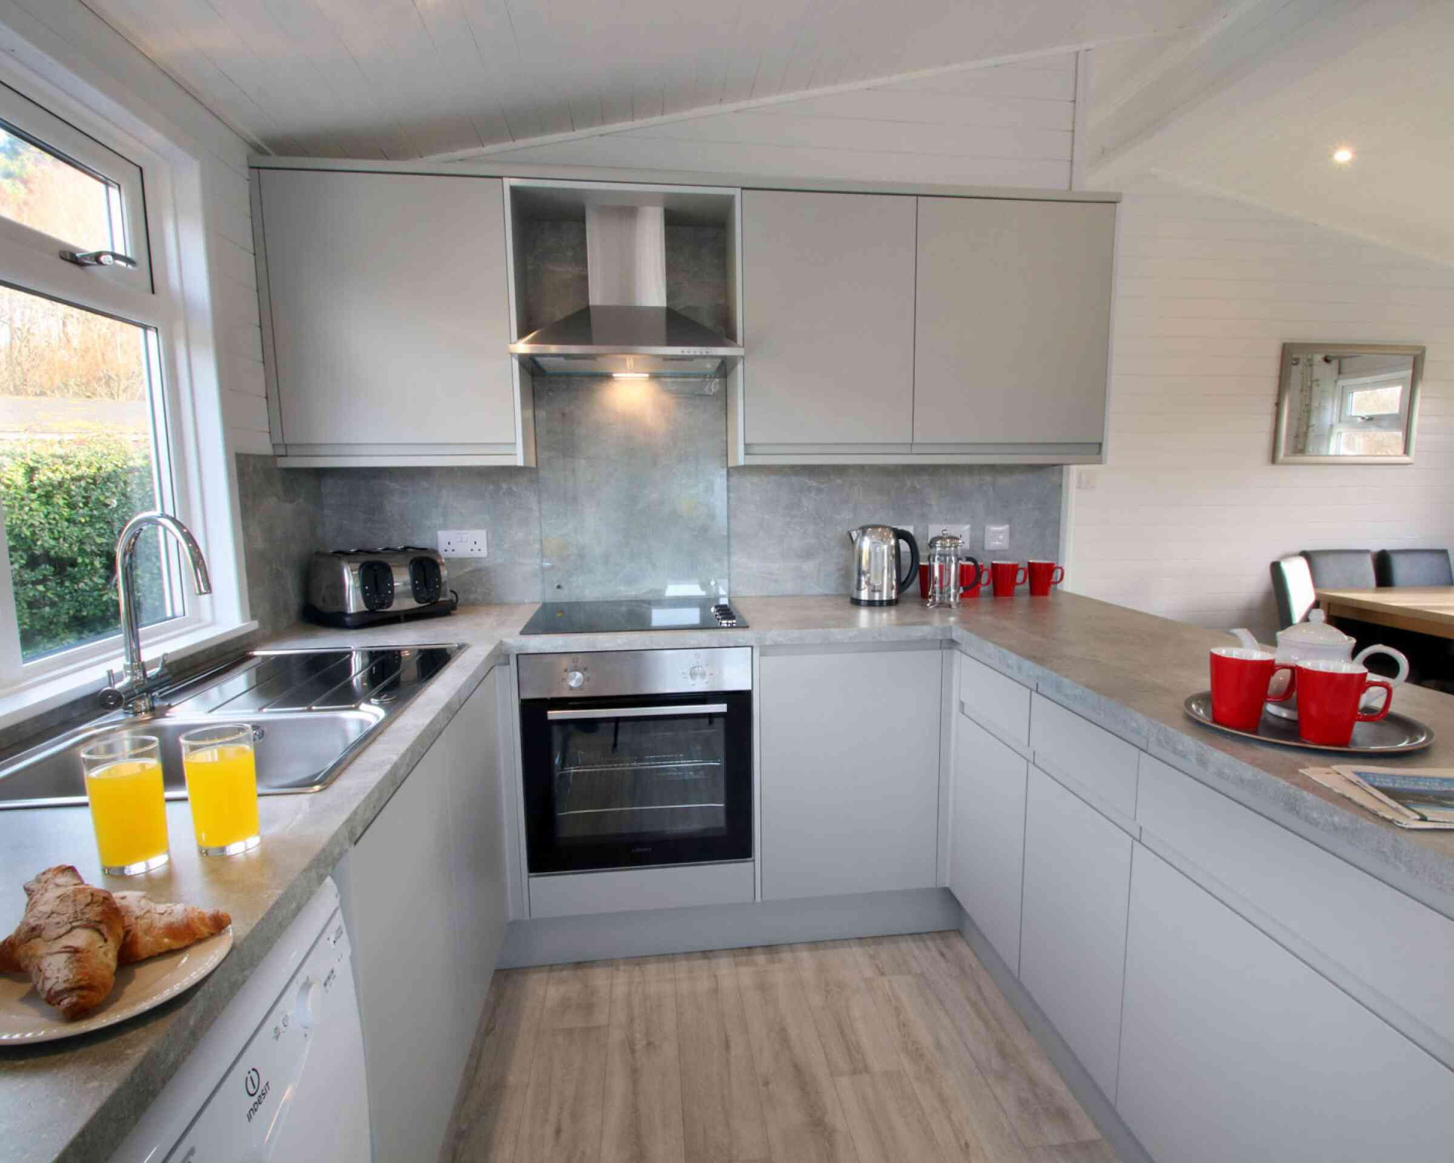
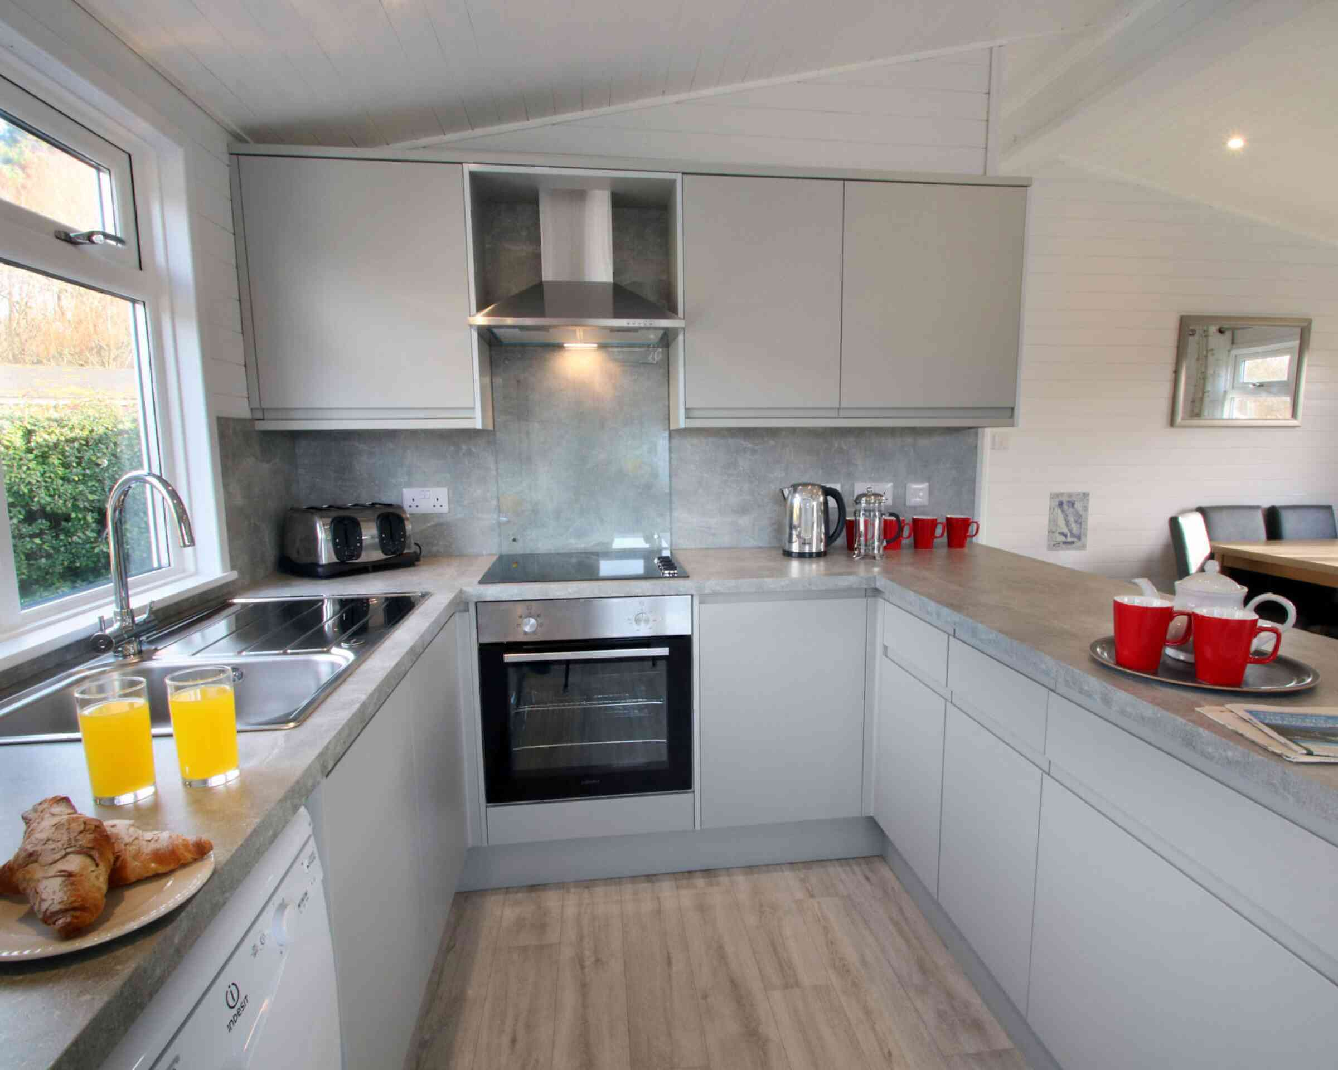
+ wall art [1046,491,1090,551]
